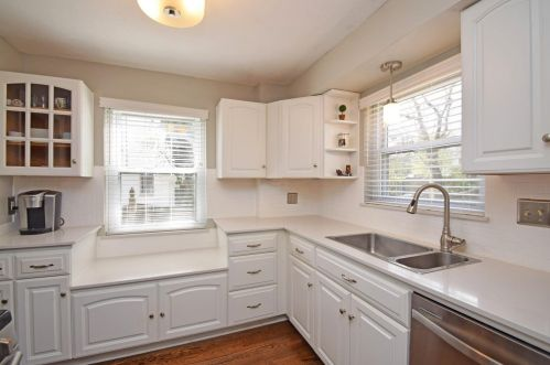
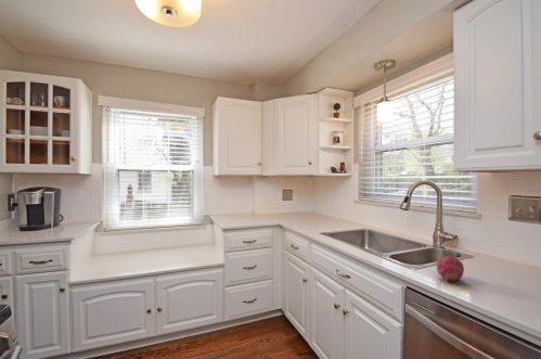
+ fruit [436,255,465,282]
